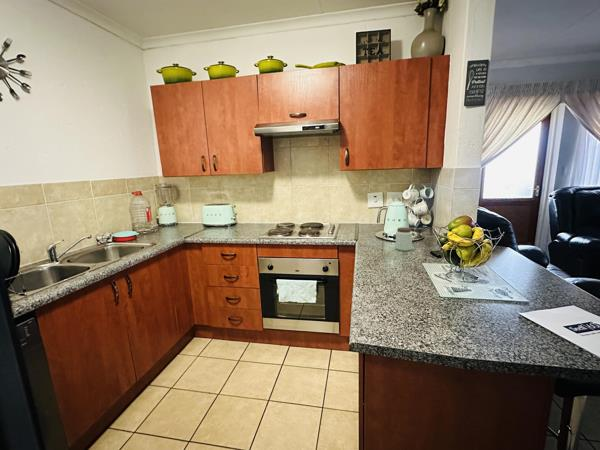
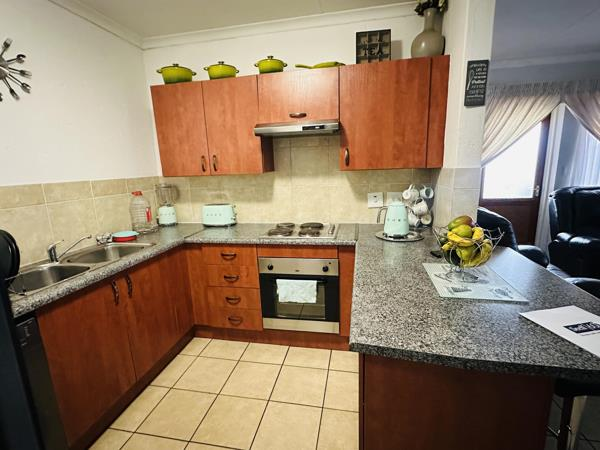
- peanut butter [395,227,413,252]
